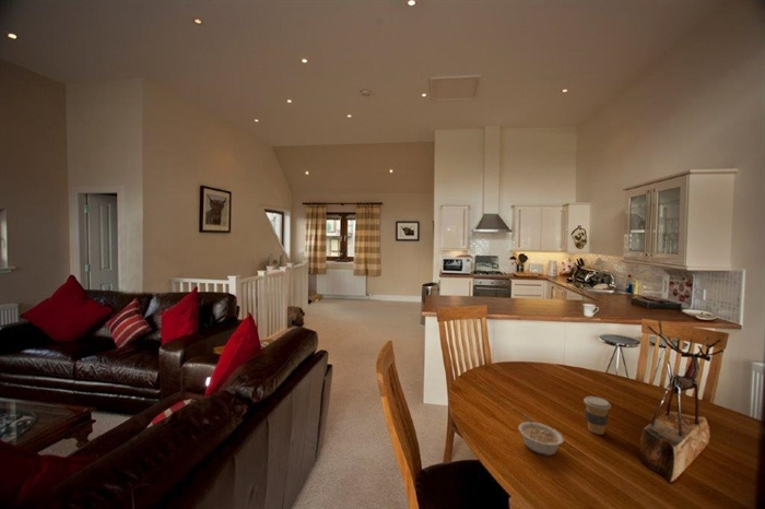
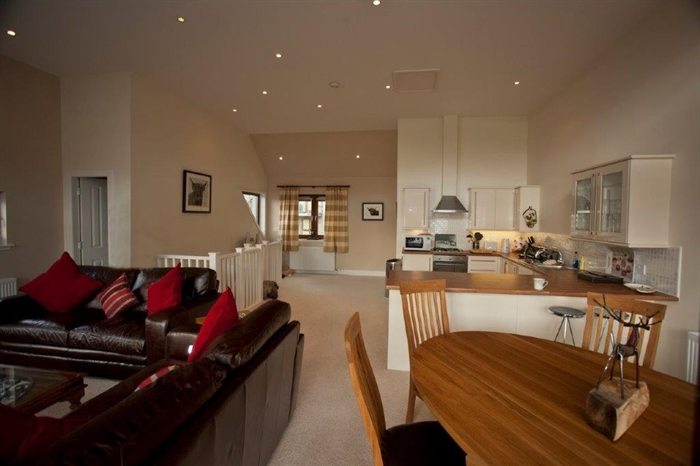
- legume [517,414,565,457]
- coffee cup [582,395,612,436]
